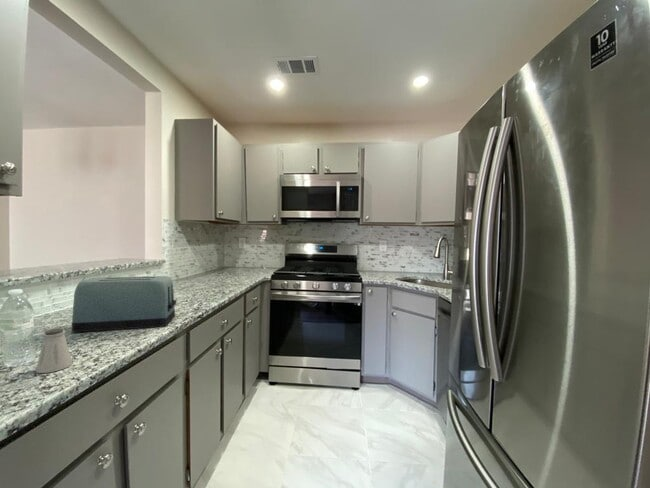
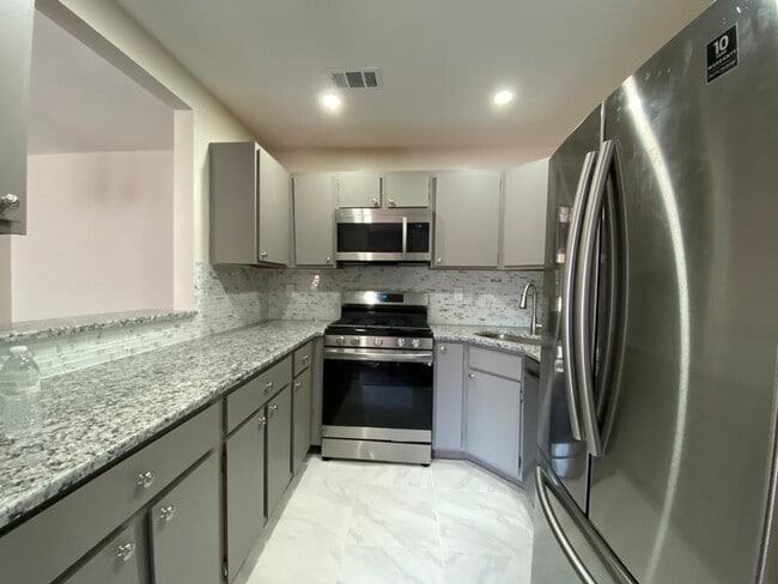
- toaster [71,275,177,333]
- saltshaker [34,327,73,374]
